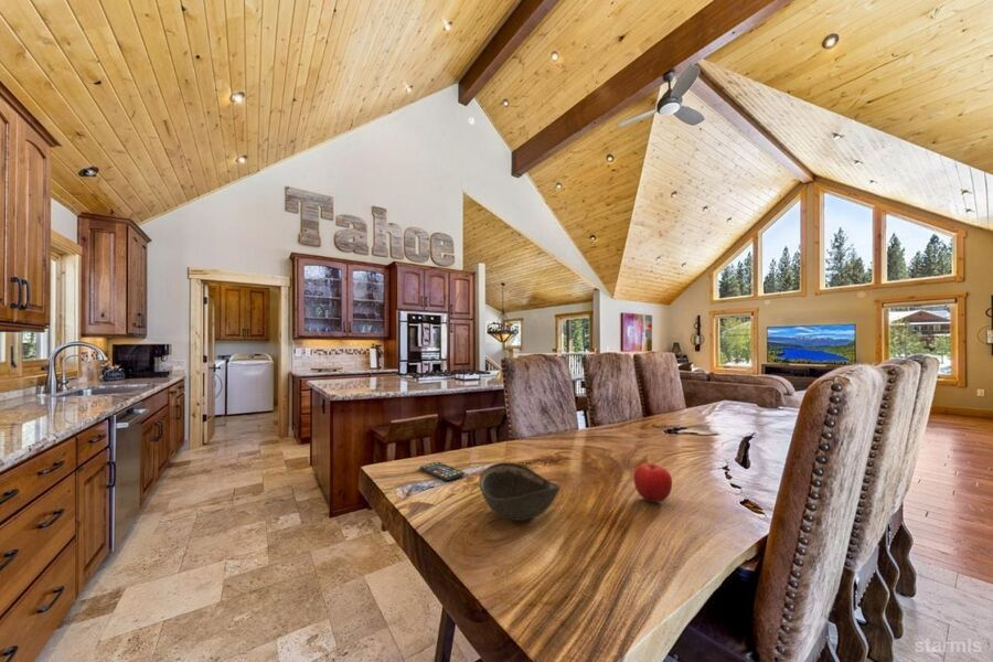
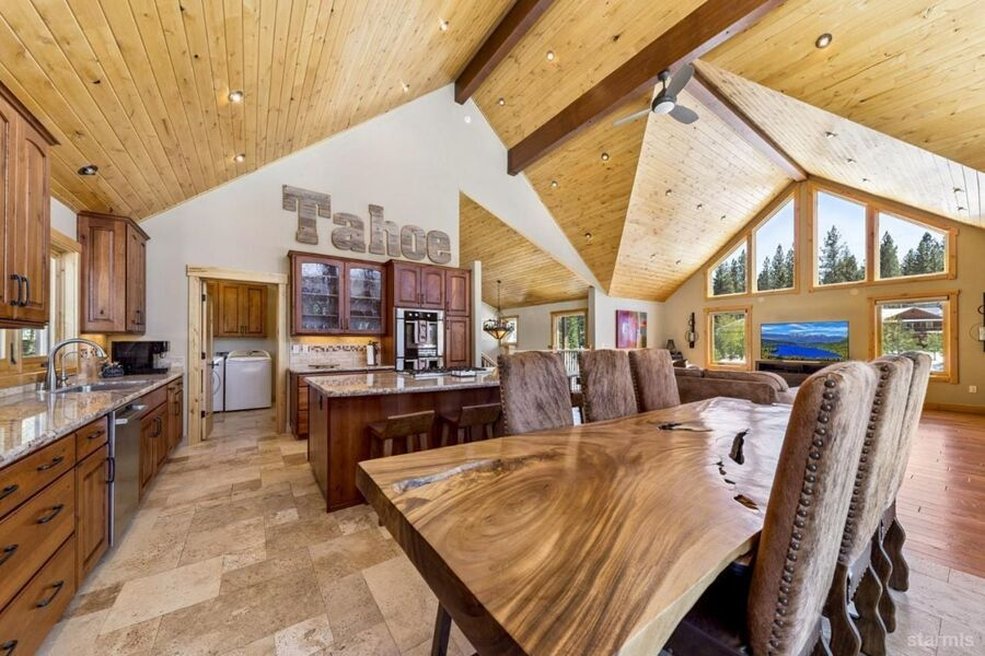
- smartphone [419,461,466,482]
- fruit [632,462,673,503]
- bowl [479,461,562,522]
